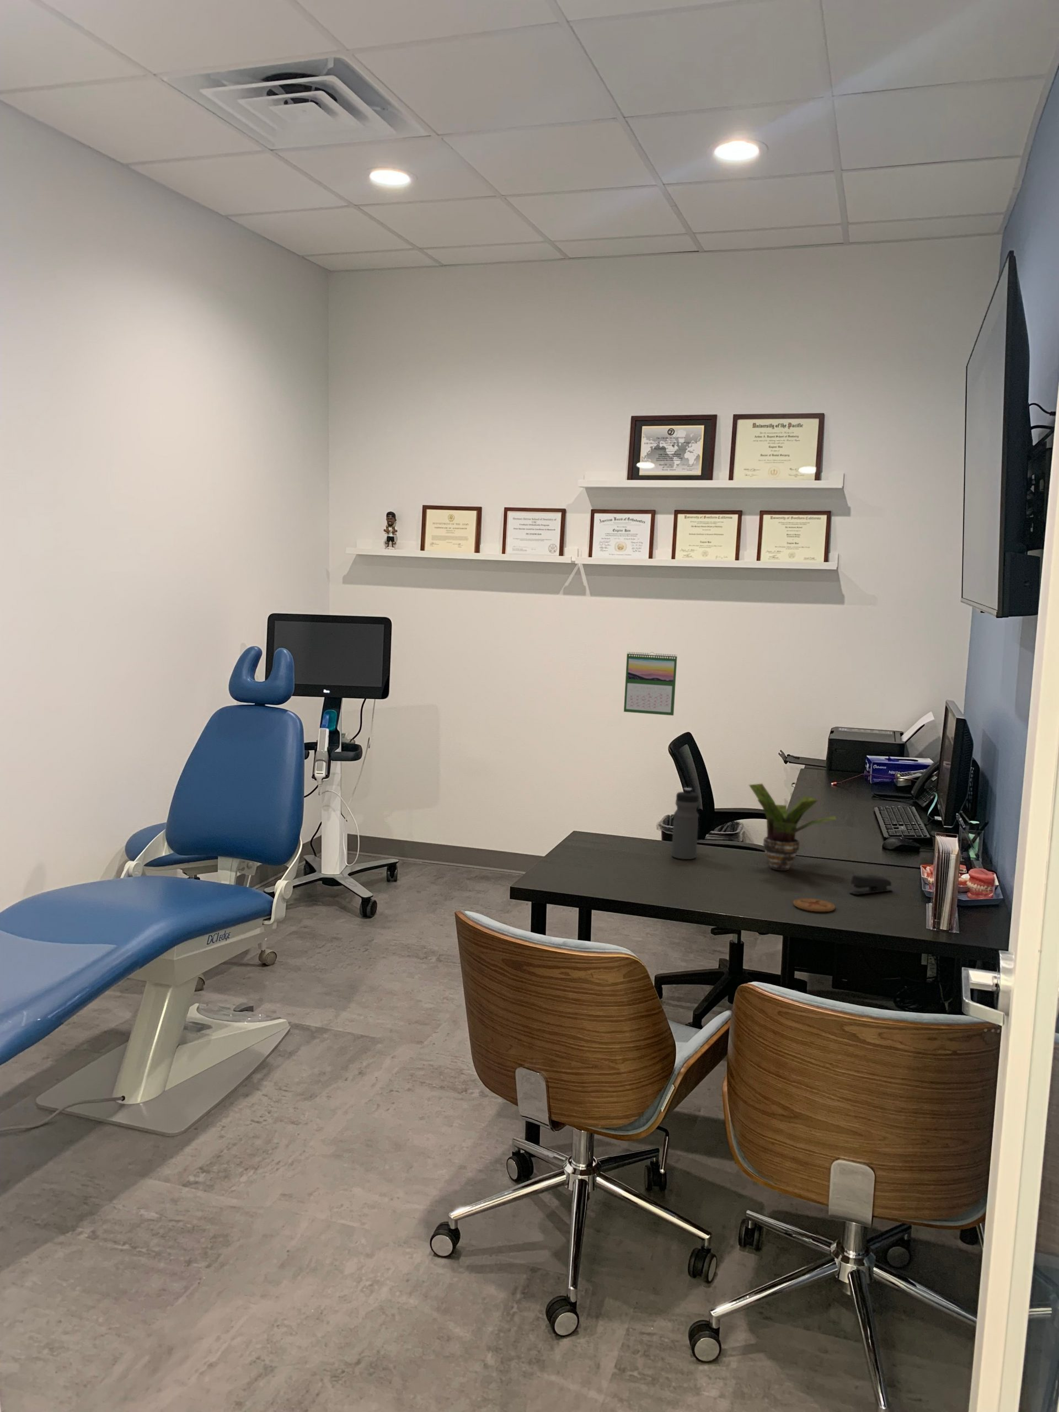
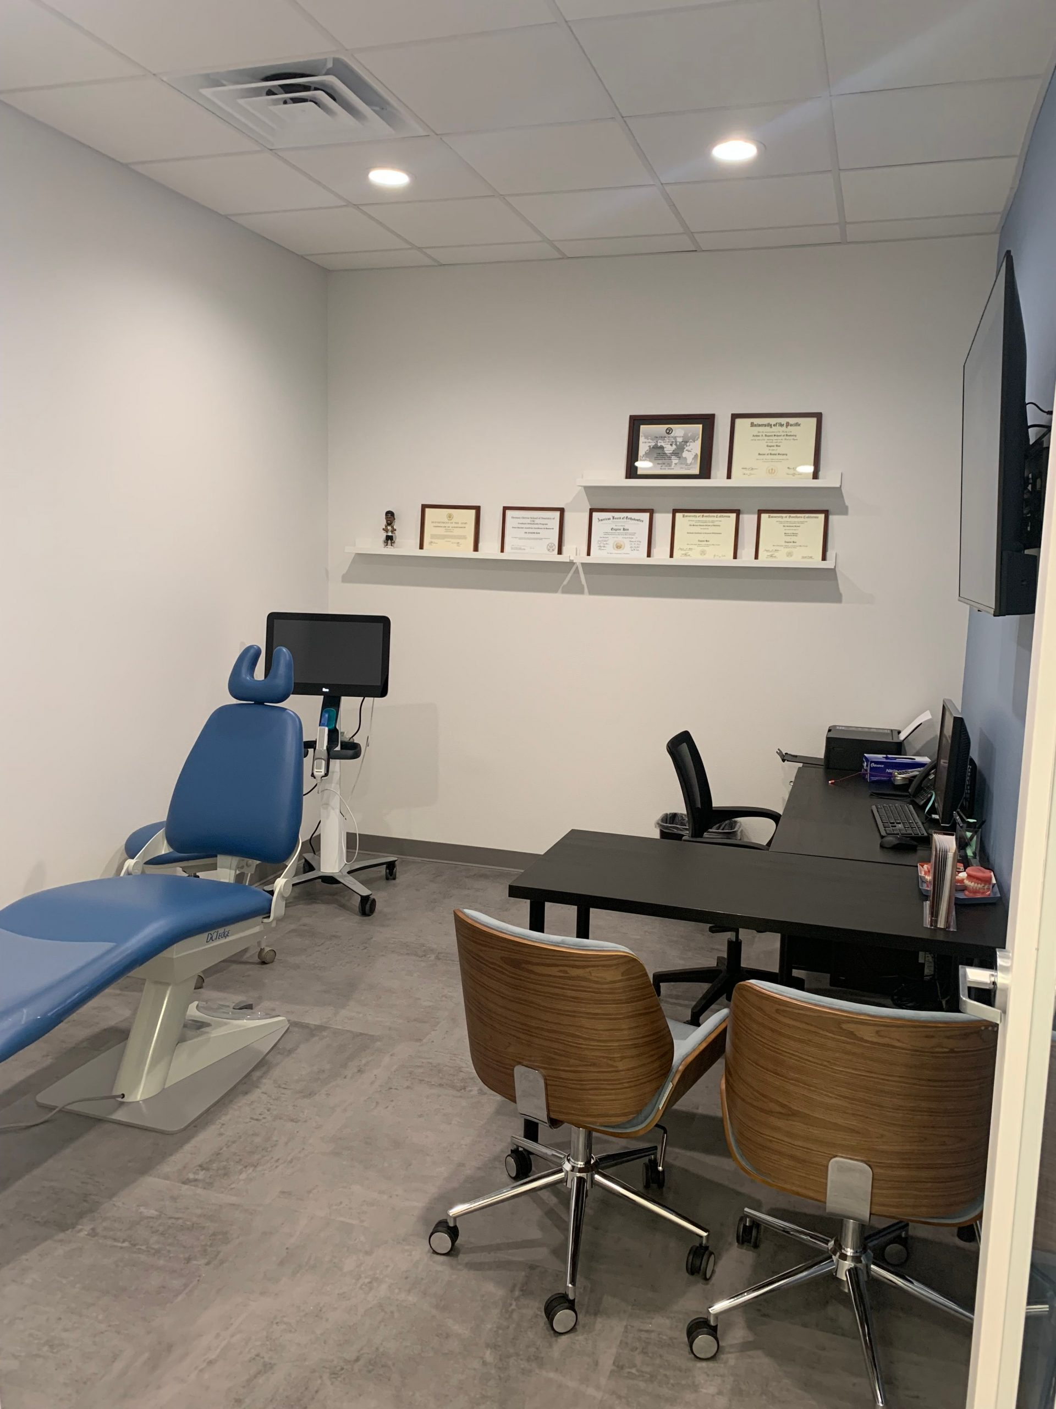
- coaster [793,898,835,913]
- stapler [849,874,893,895]
- potted plant [749,783,837,872]
- water bottle [671,787,700,859]
- calendar [623,652,677,716]
